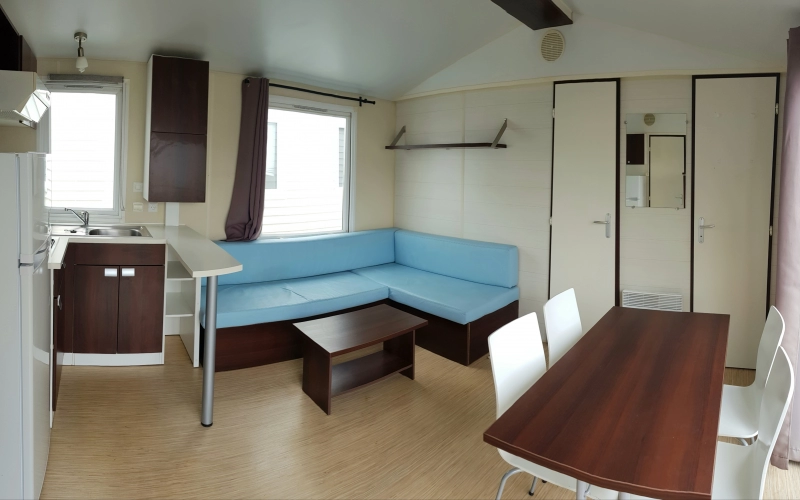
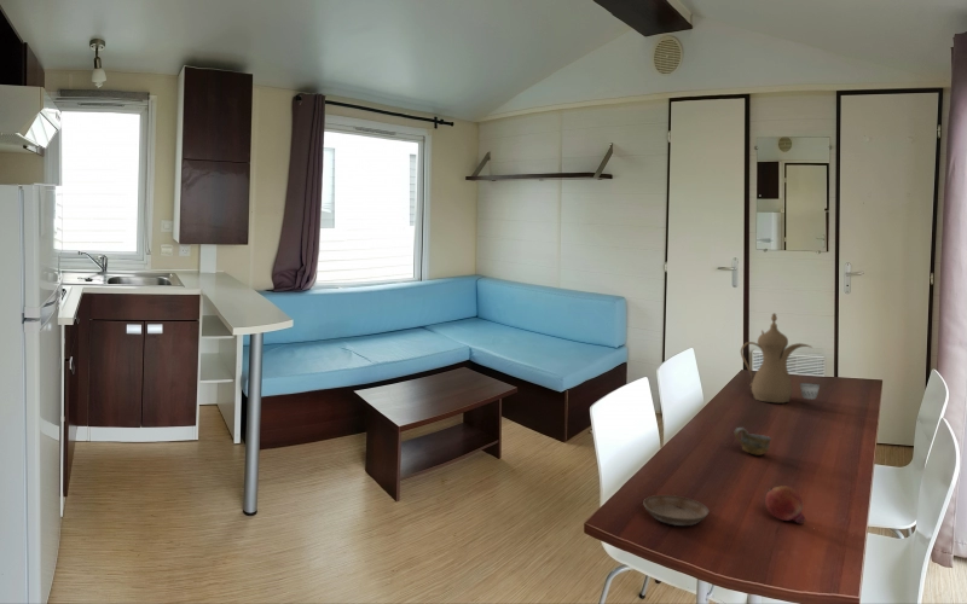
+ fruit [764,484,807,525]
+ saucer [642,494,710,527]
+ cup [733,426,772,457]
+ teapot [740,312,821,403]
